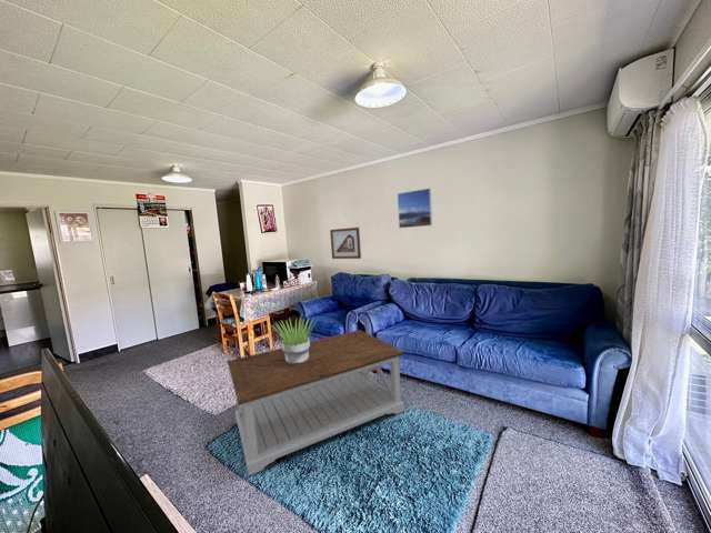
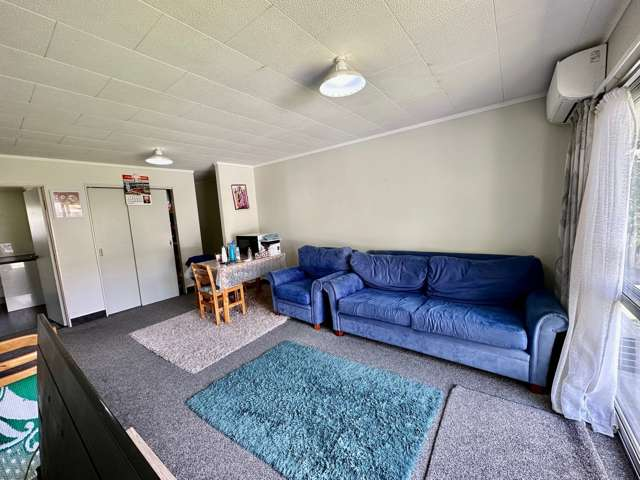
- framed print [397,188,433,229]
- potted plant [271,316,318,364]
- coffee table [227,329,405,476]
- picture frame [329,227,362,260]
